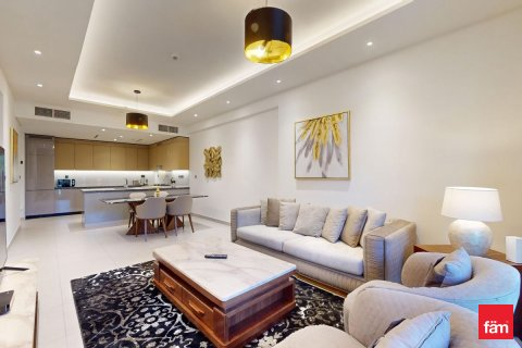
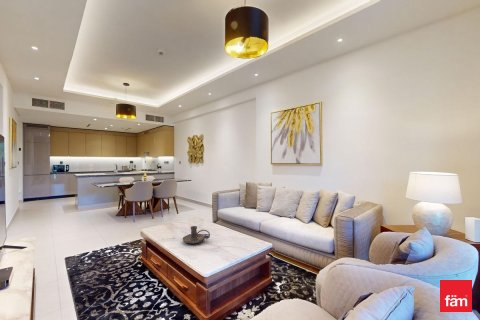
+ candle holder [182,225,211,244]
